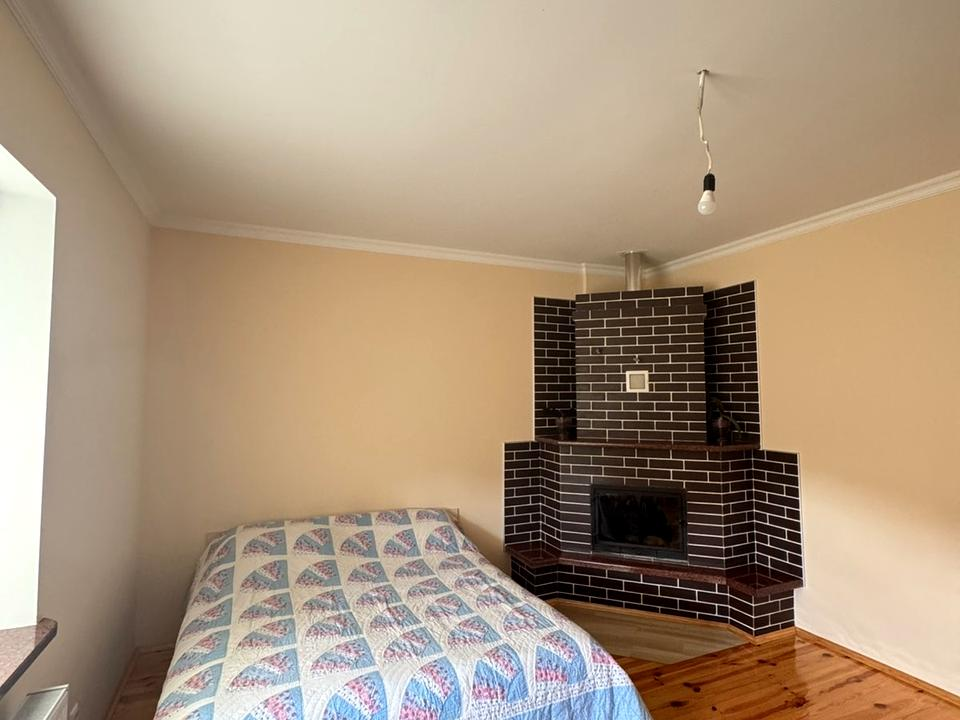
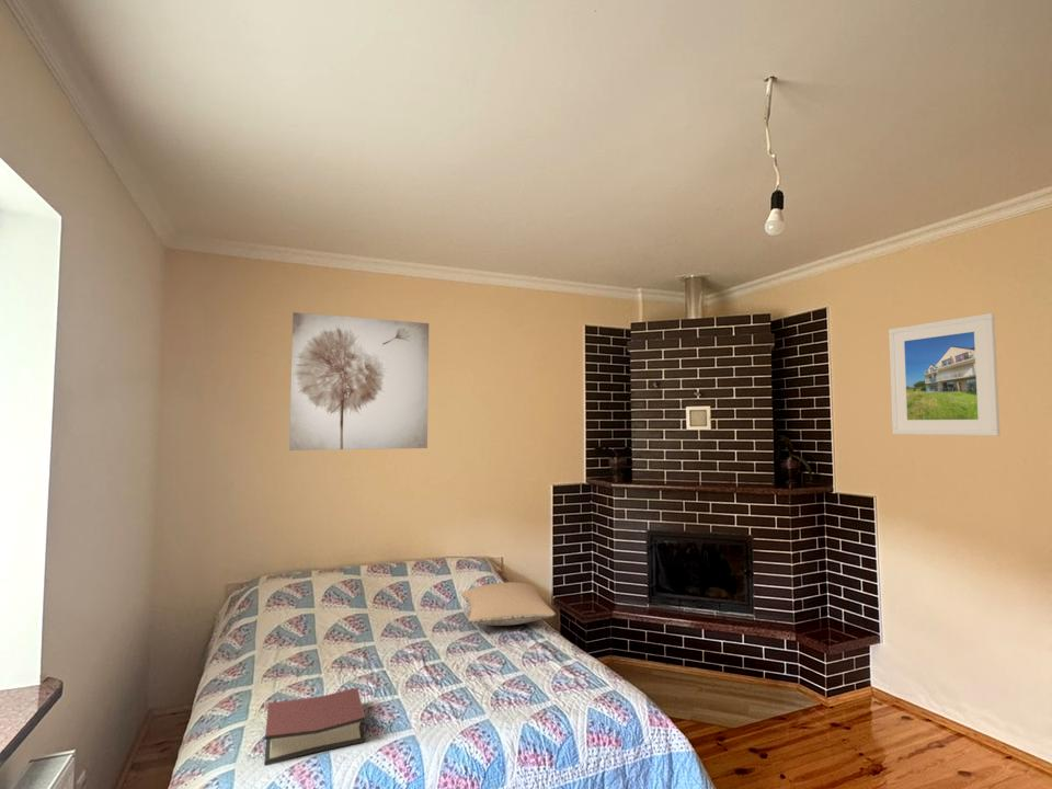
+ hardback book [263,687,367,766]
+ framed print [888,312,1000,437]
+ pillow [460,581,557,627]
+ wall art [288,311,430,451]
